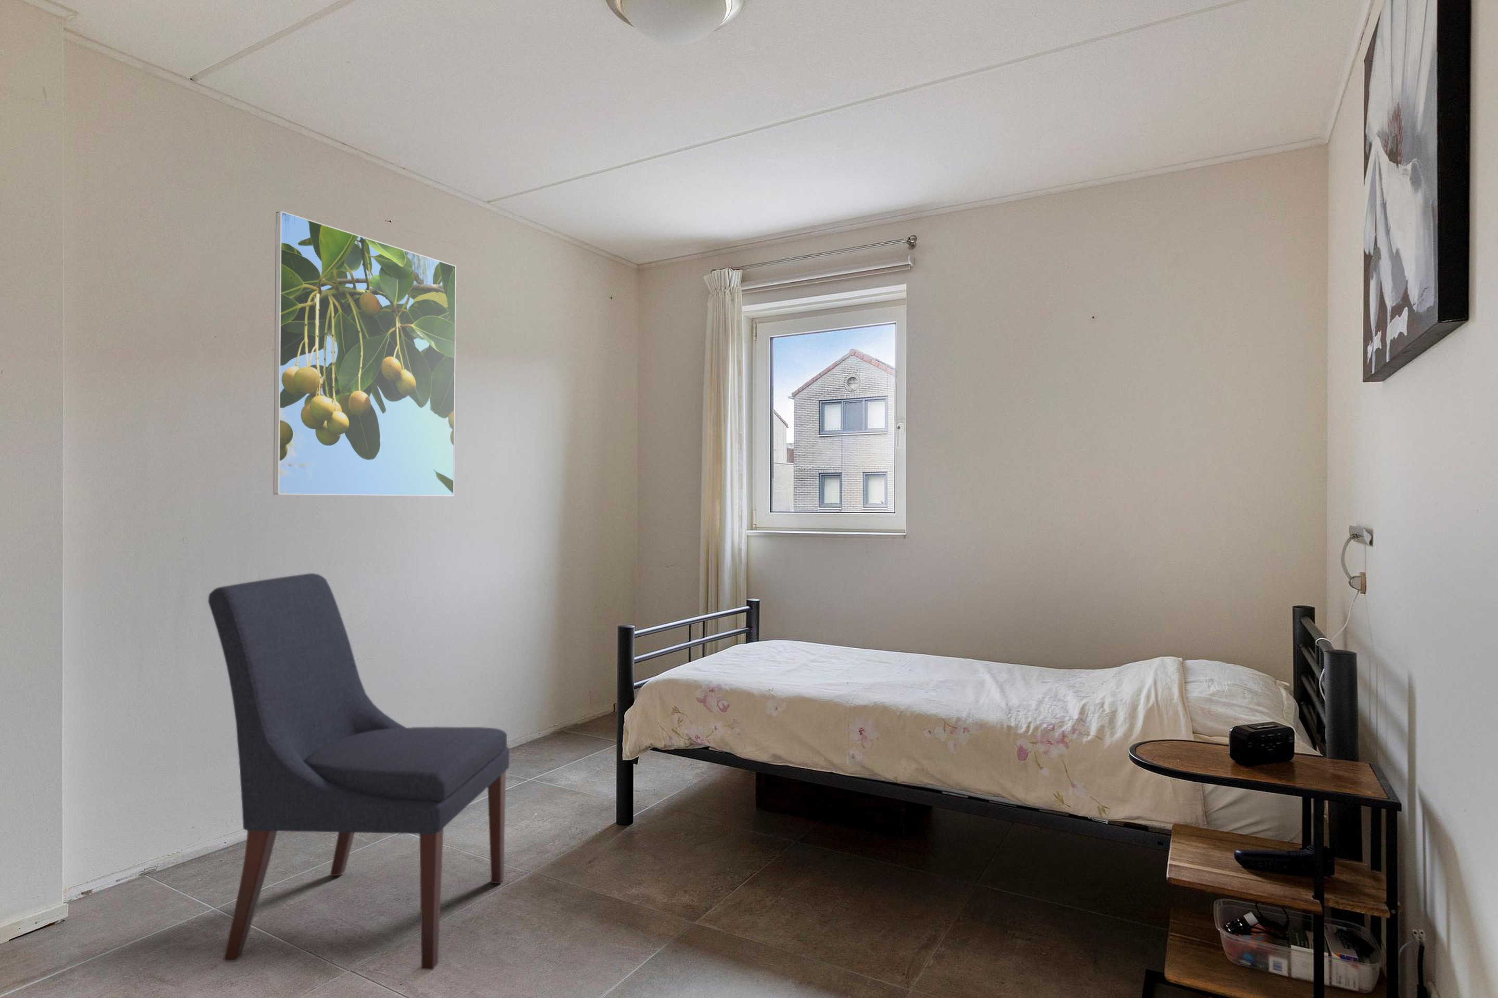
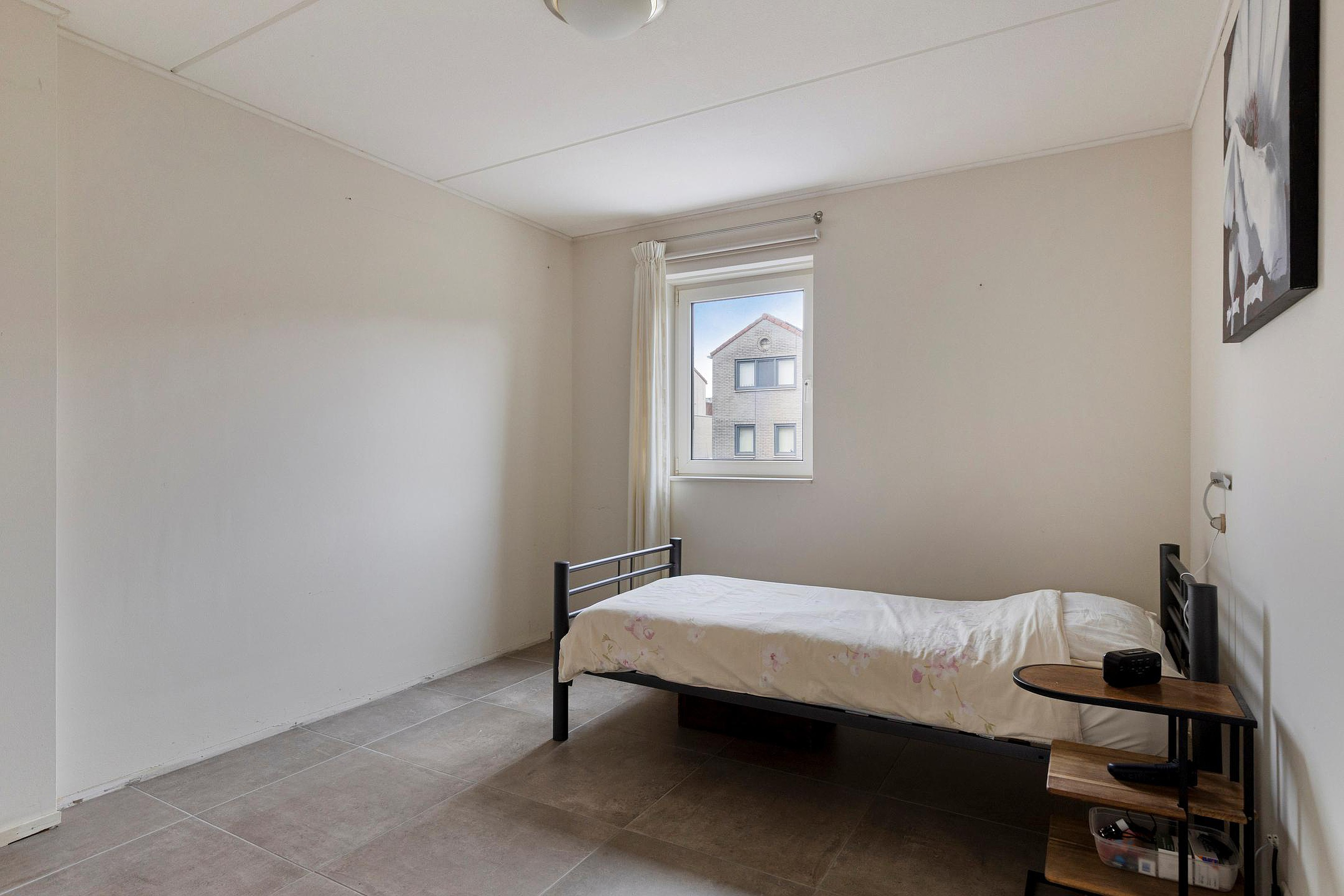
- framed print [273,211,457,497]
- chair [207,573,509,970]
